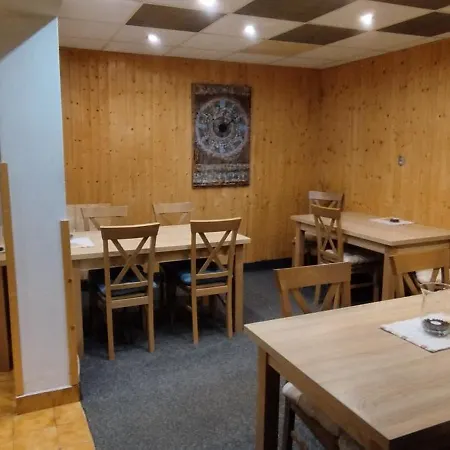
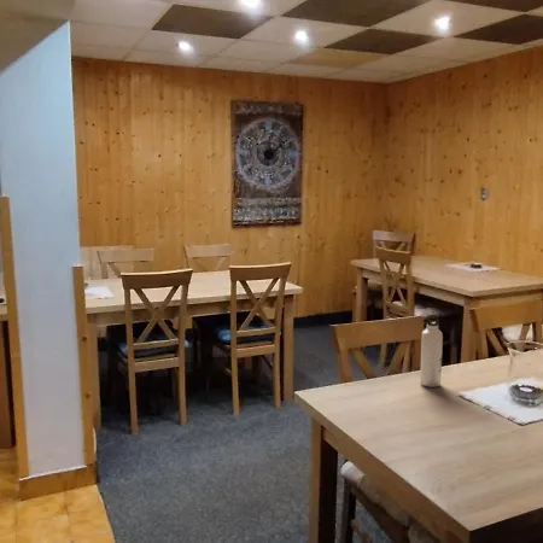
+ water bottle [419,313,444,389]
